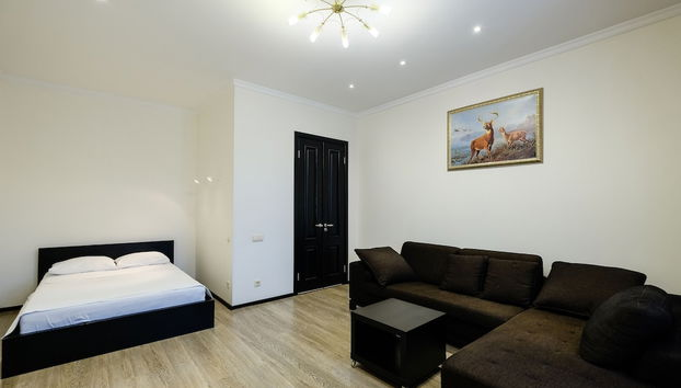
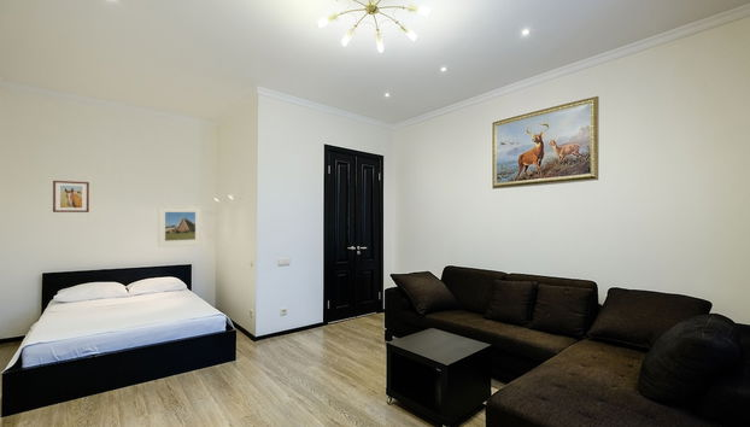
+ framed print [157,205,203,248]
+ wall art [52,180,90,214]
